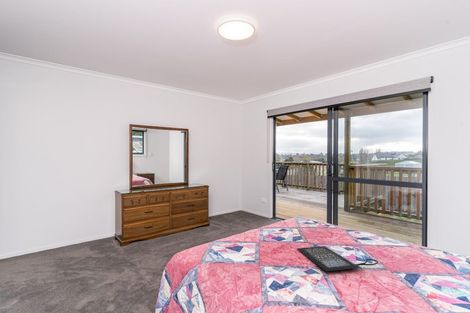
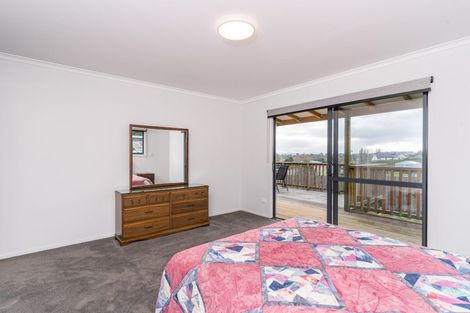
- clutch bag [296,245,379,273]
